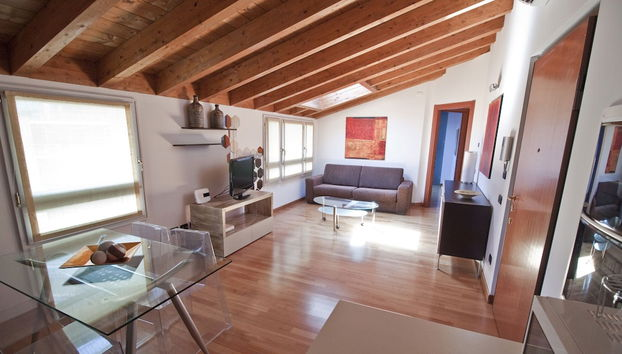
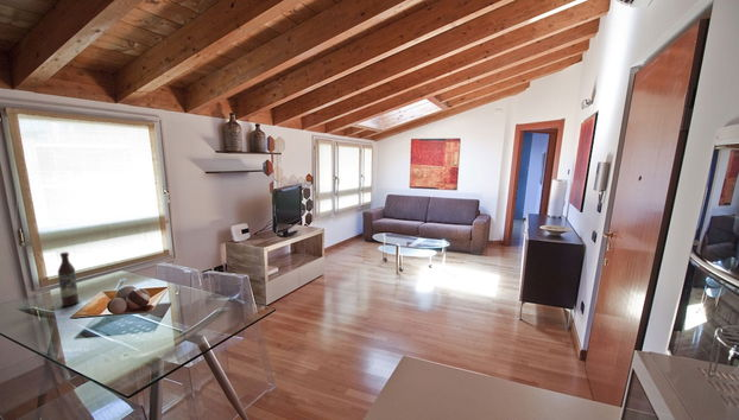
+ wine bottle [57,250,80,307]
